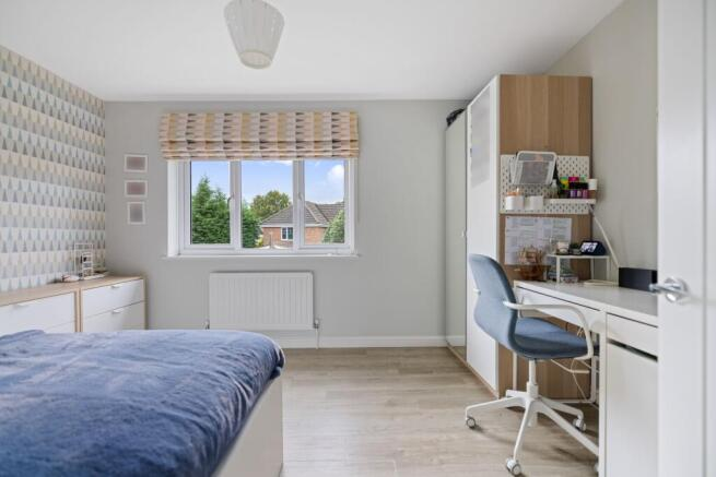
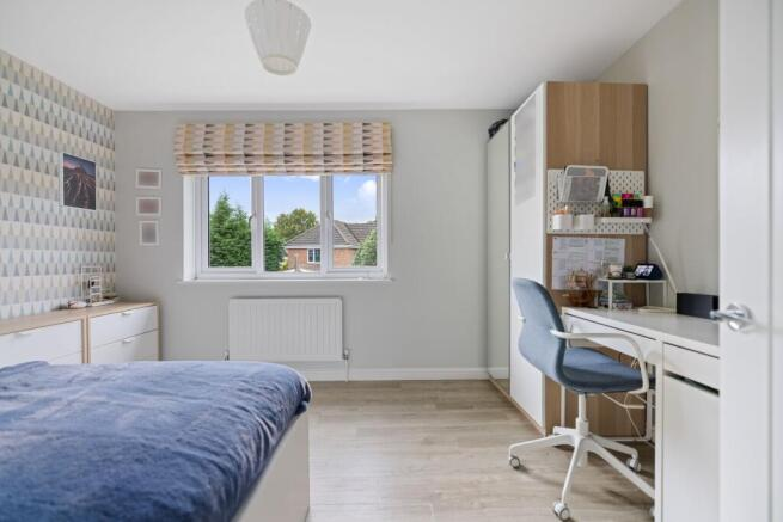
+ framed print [57,151,98,213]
